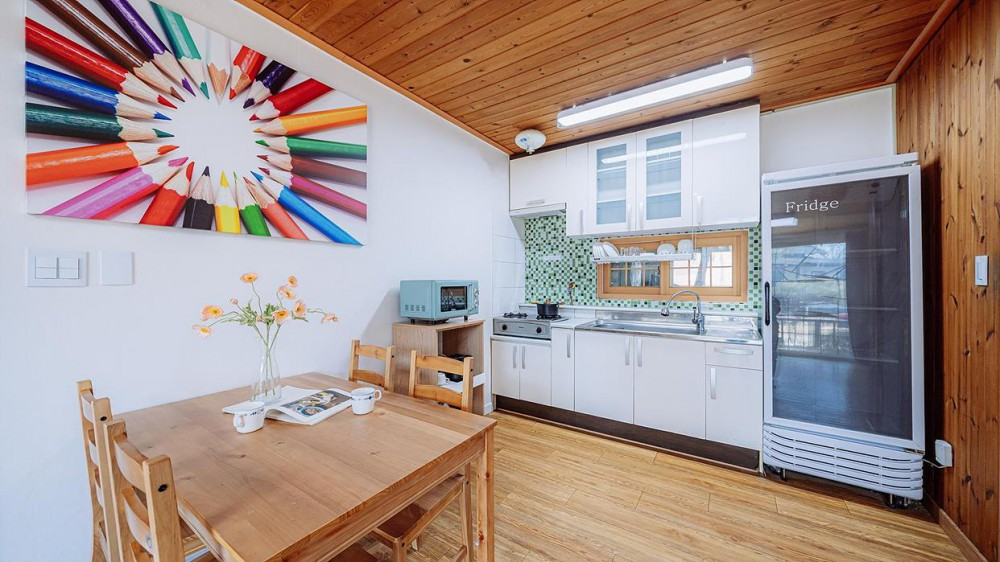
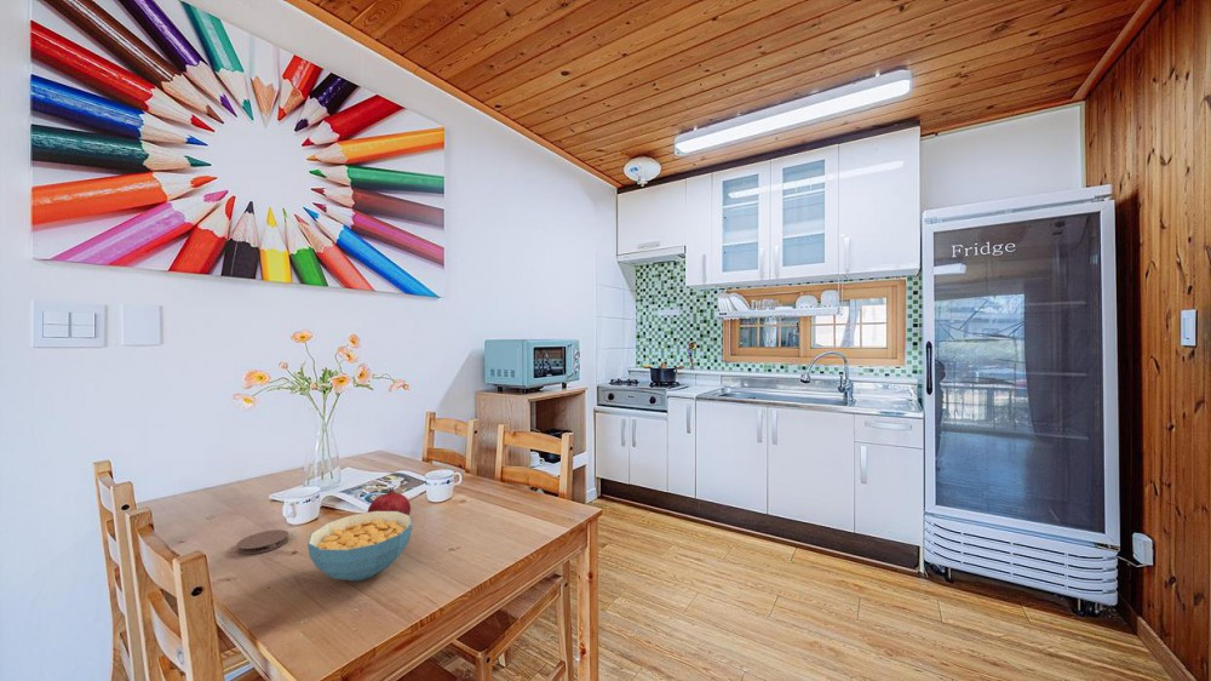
+ cereal bowl [306,511,414,582]
+ coaster [236,528,289,556]
+ fruit [367,487,412,516]
